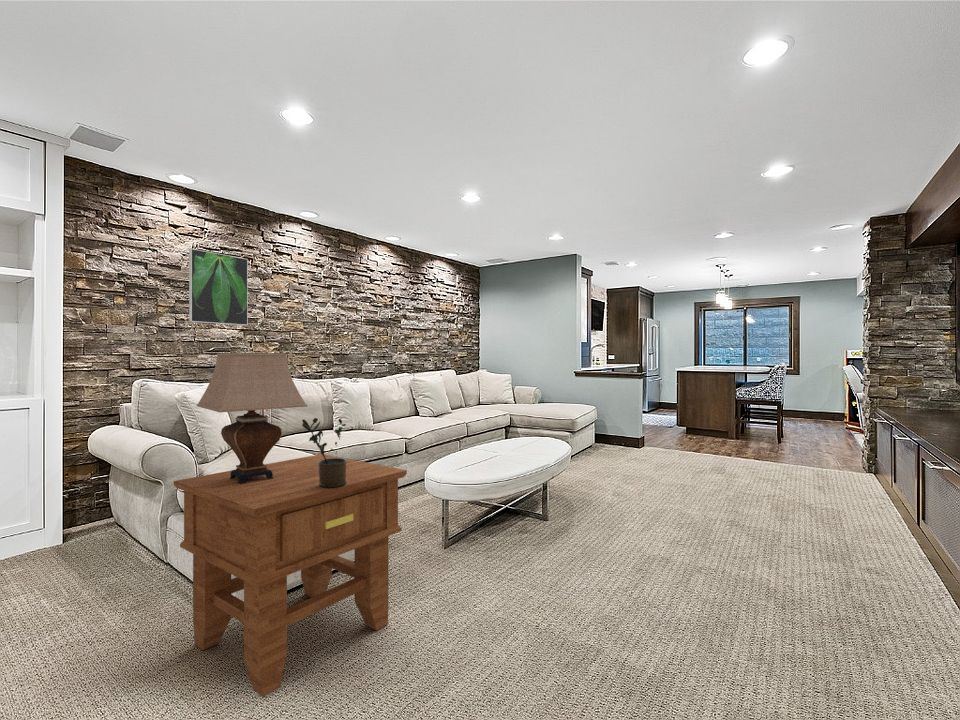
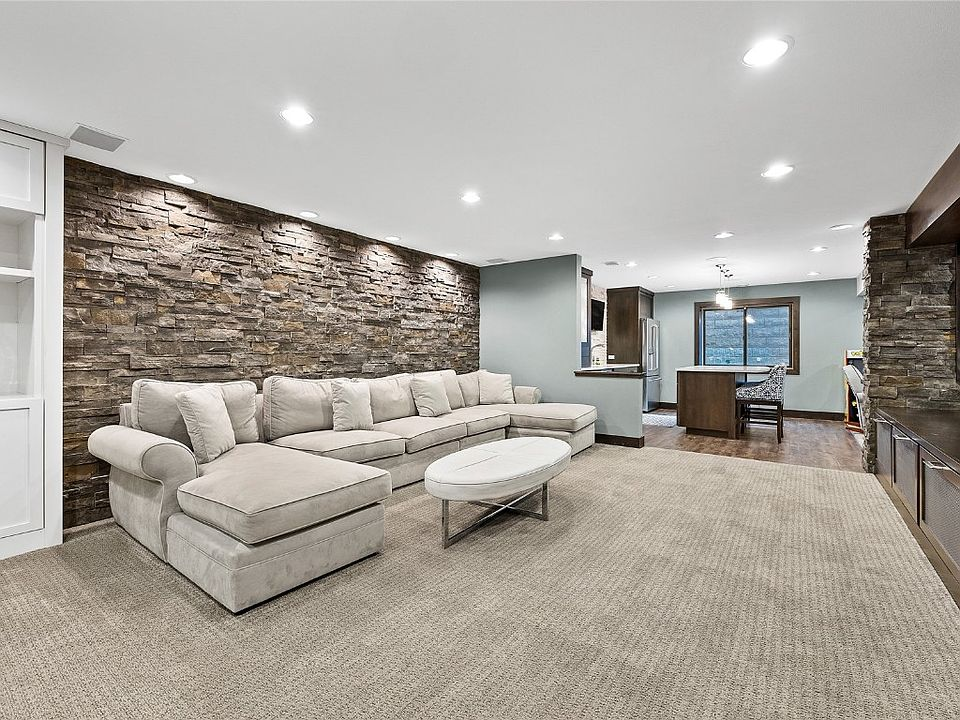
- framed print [188,248,249,326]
- potted plant [301,417,347,488]
- table lamp [196,352,308,484]
- side table [173,453,408,698]
